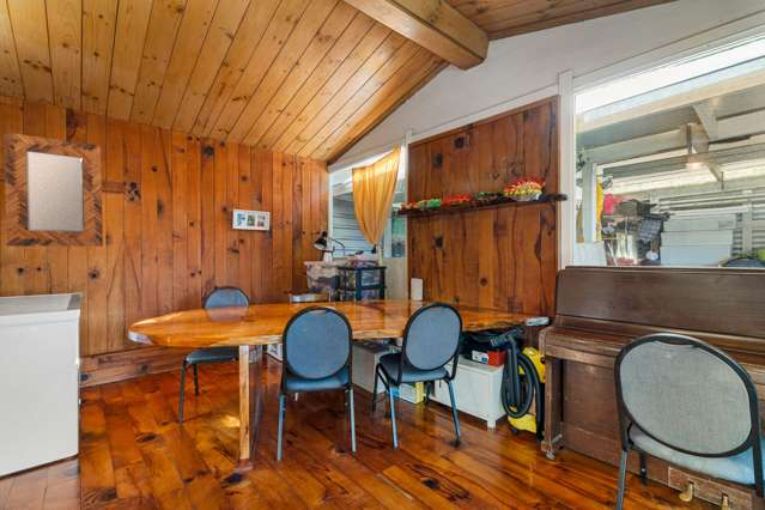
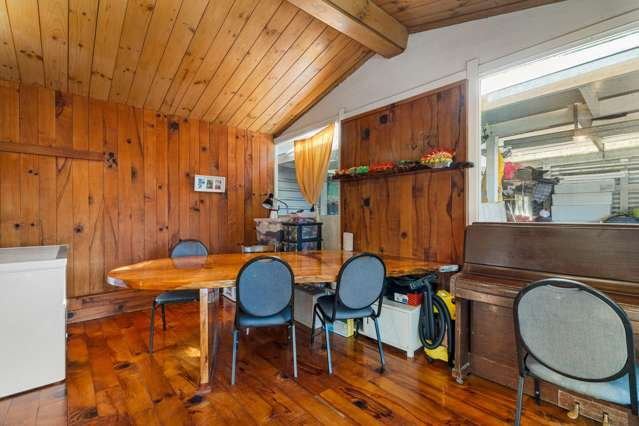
- home mirror [2,130,104,248]
